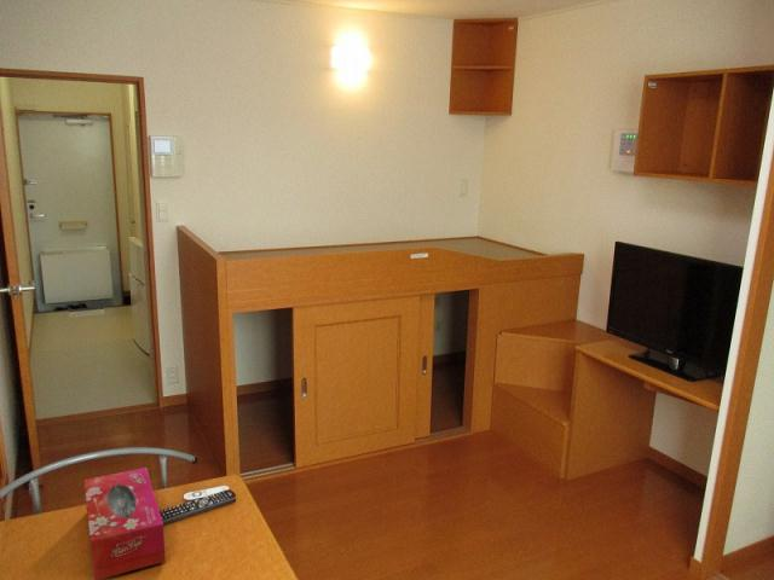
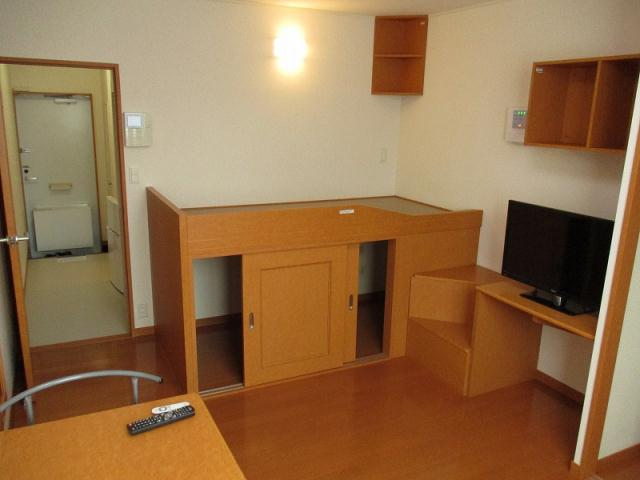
- tissue box [83,466,167,580]
